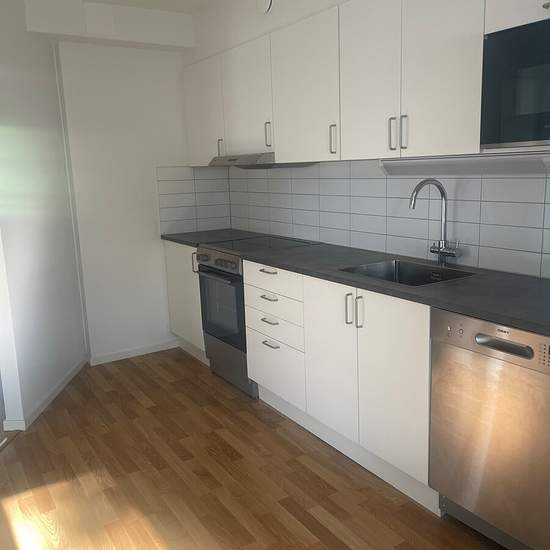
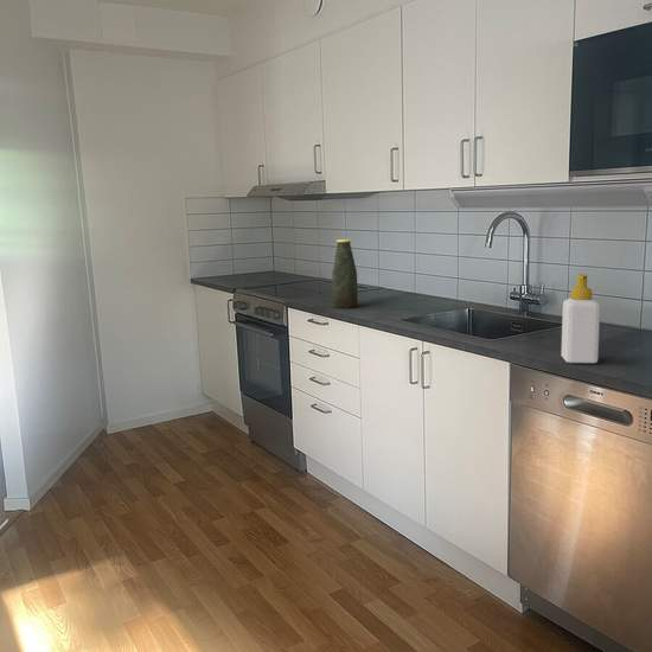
+ soap bottle [560,273,601,364]
+ bottle [331,238,359,309]
